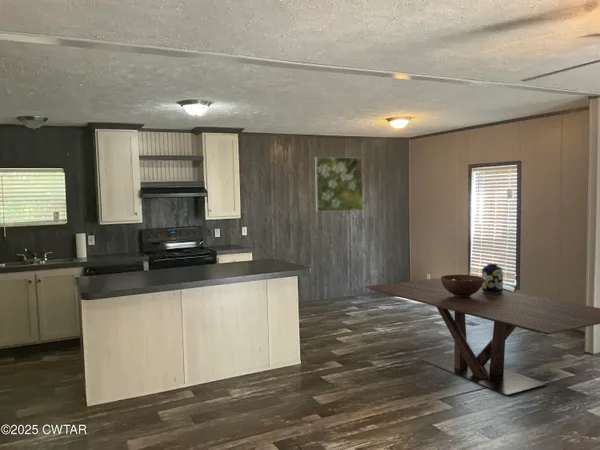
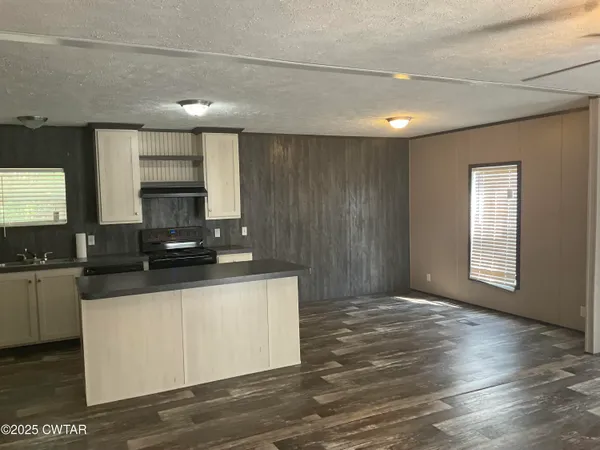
- fruit bowl [440,274,484,298]
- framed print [314,156,364,213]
- dining table [365,277,600,396]
- vase [481,263,504,294]
